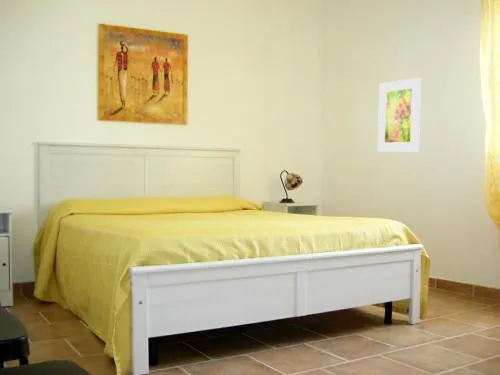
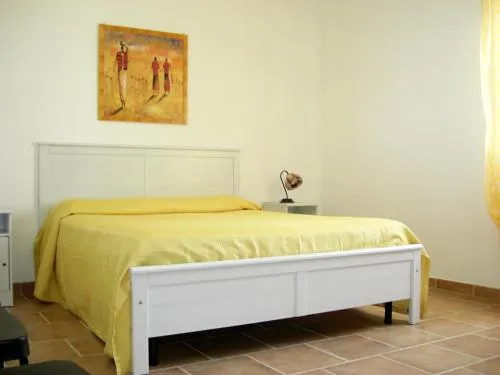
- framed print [377,77,422,152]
